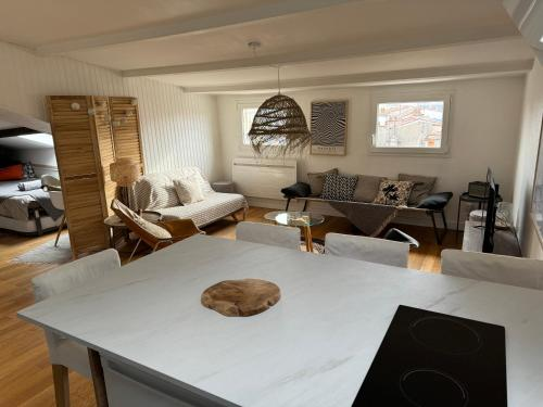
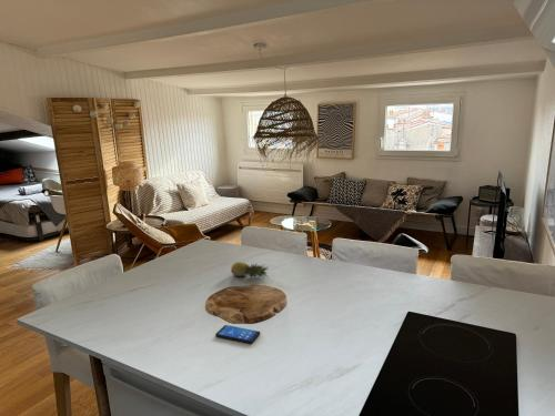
+ fruit [230,261,271,281]
+ smartphone [214,324,261,344]
